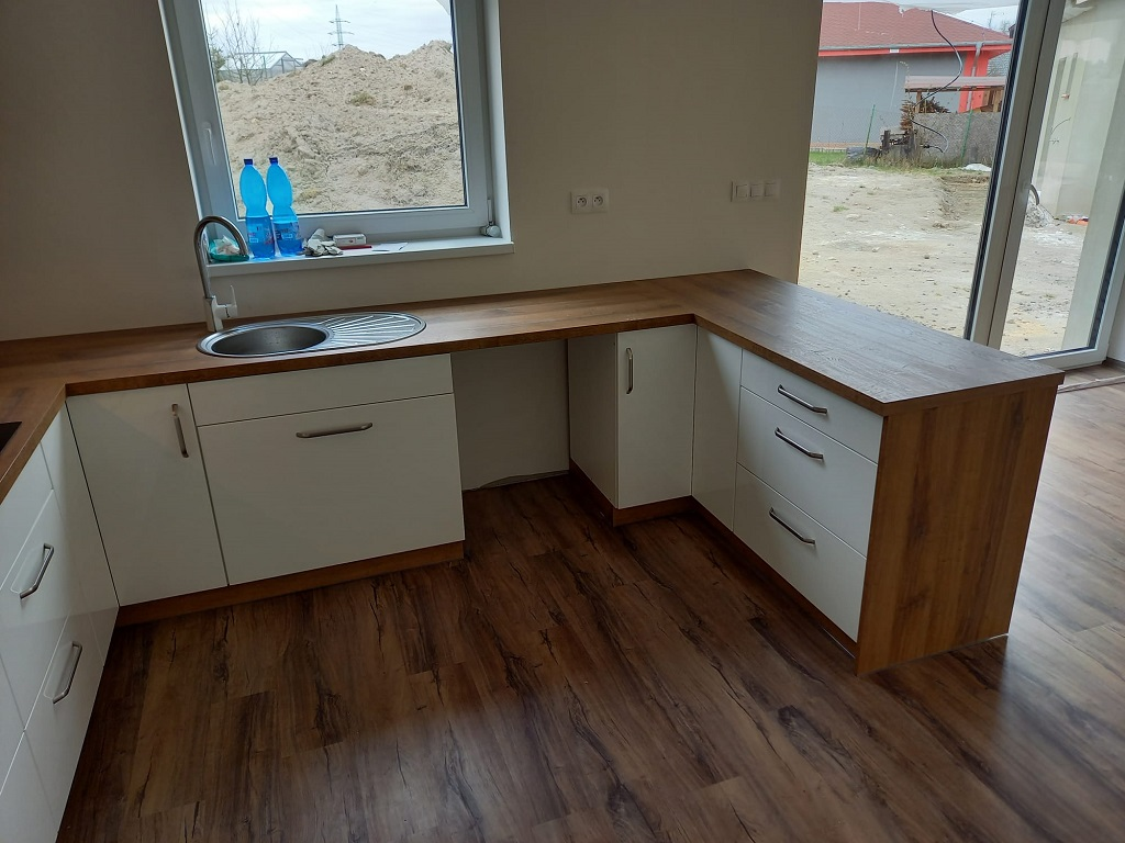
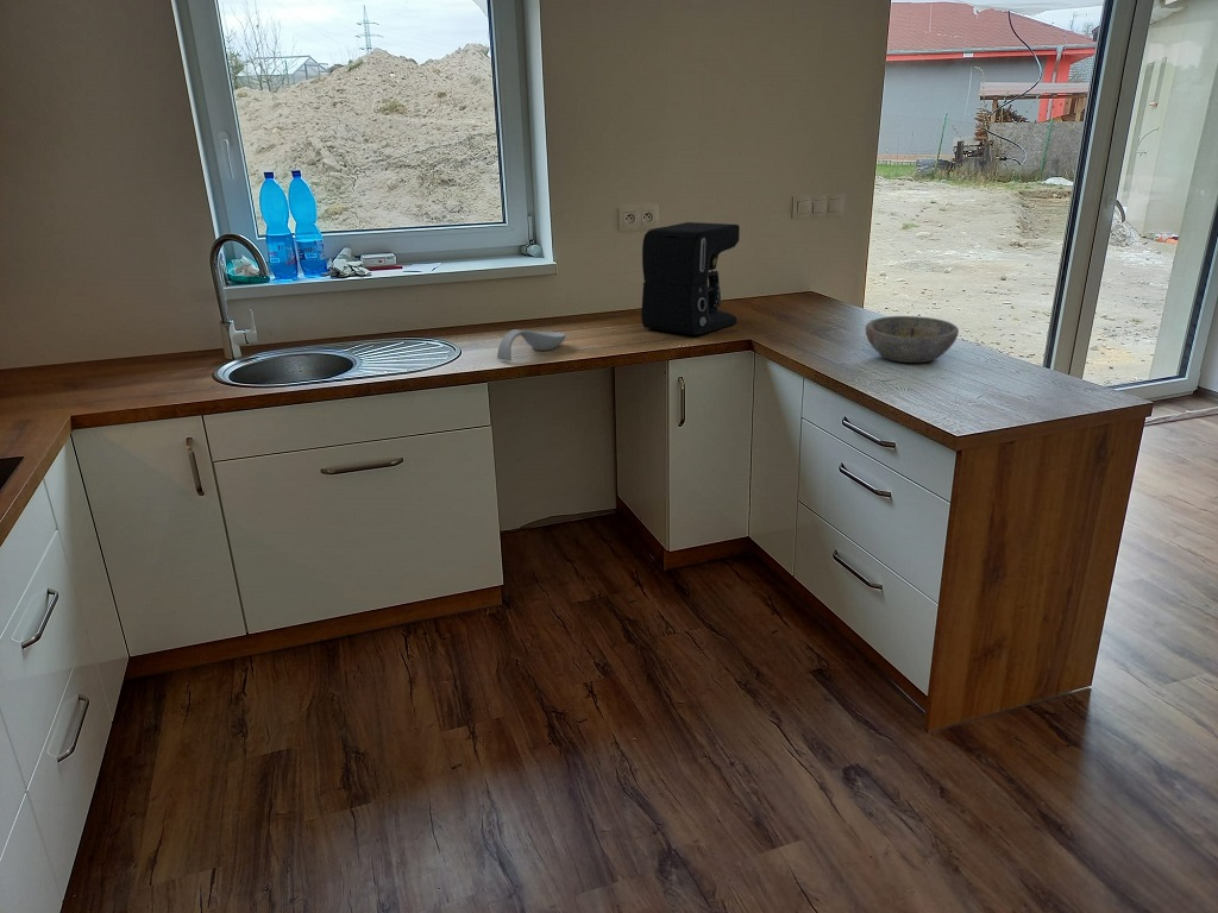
+ coffee maker [640,221,741,336]
+ bowl [865,315,960,364]
+ spoon rest [496,328,567,361]
